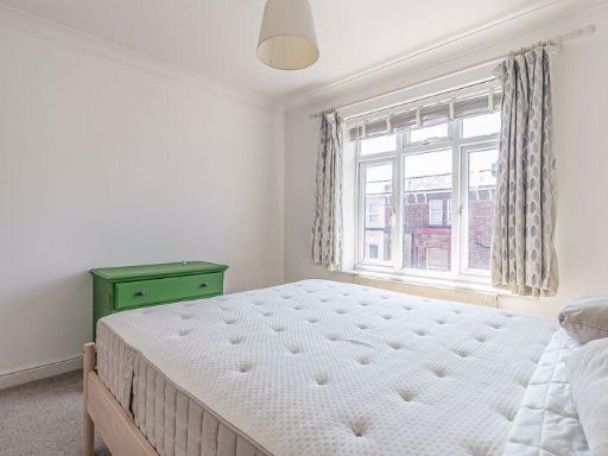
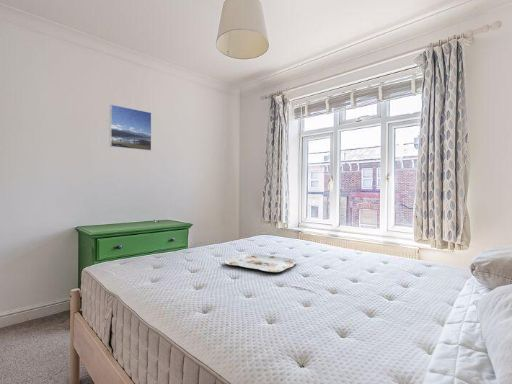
+ serving tray [224,252,299,273]
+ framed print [109,103,152,152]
